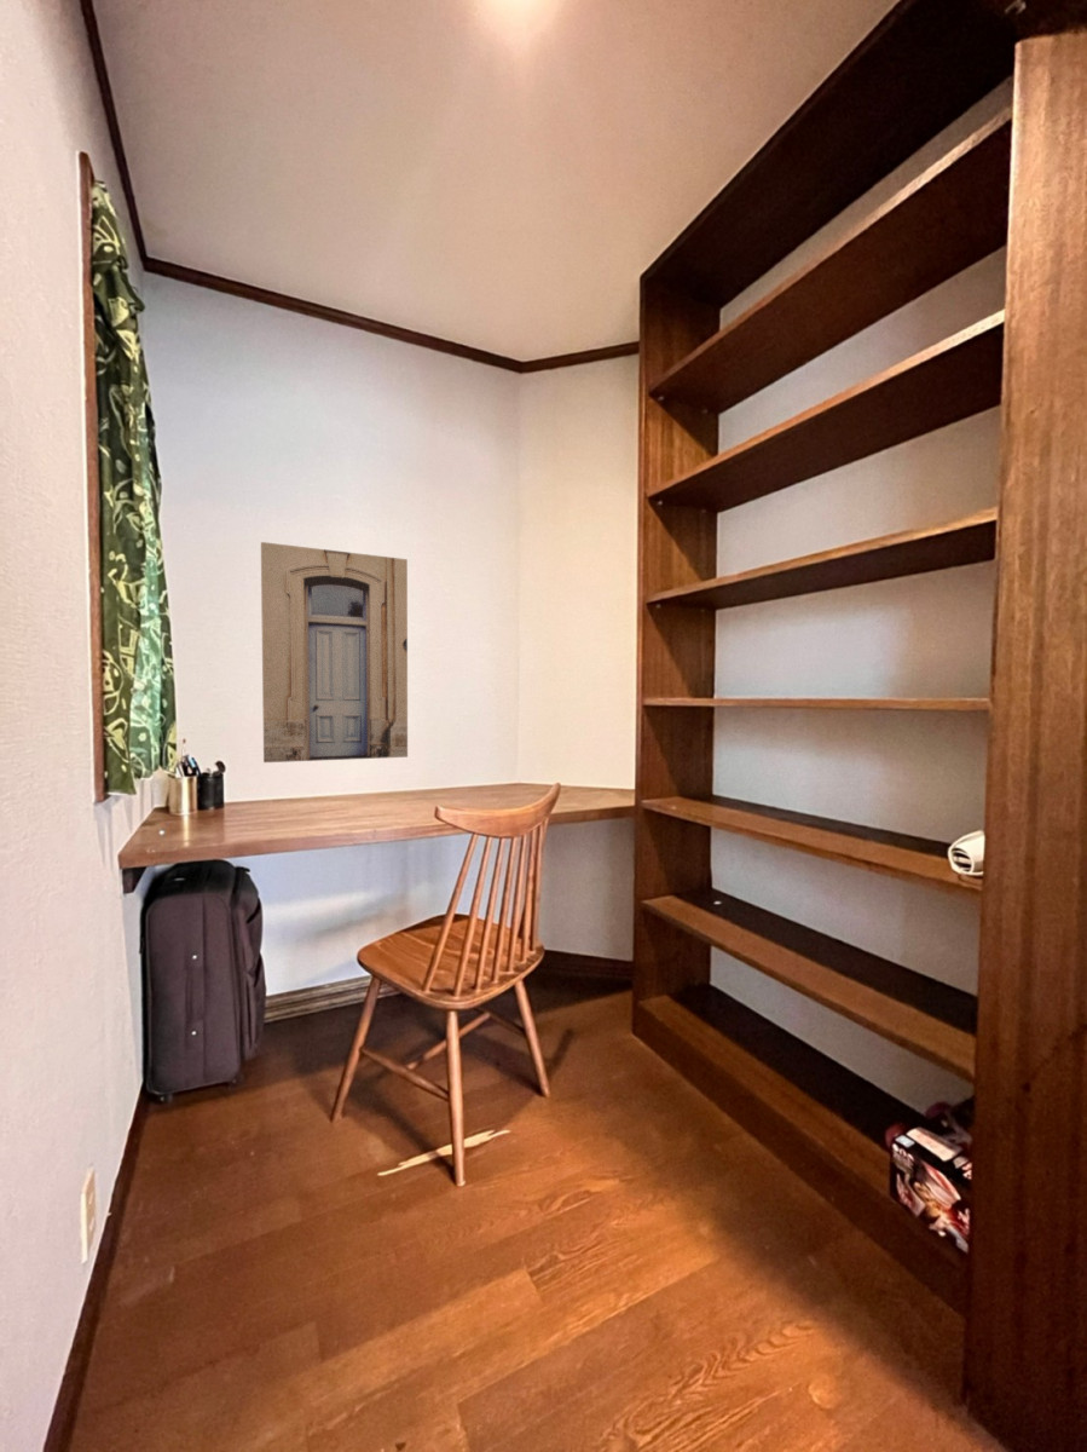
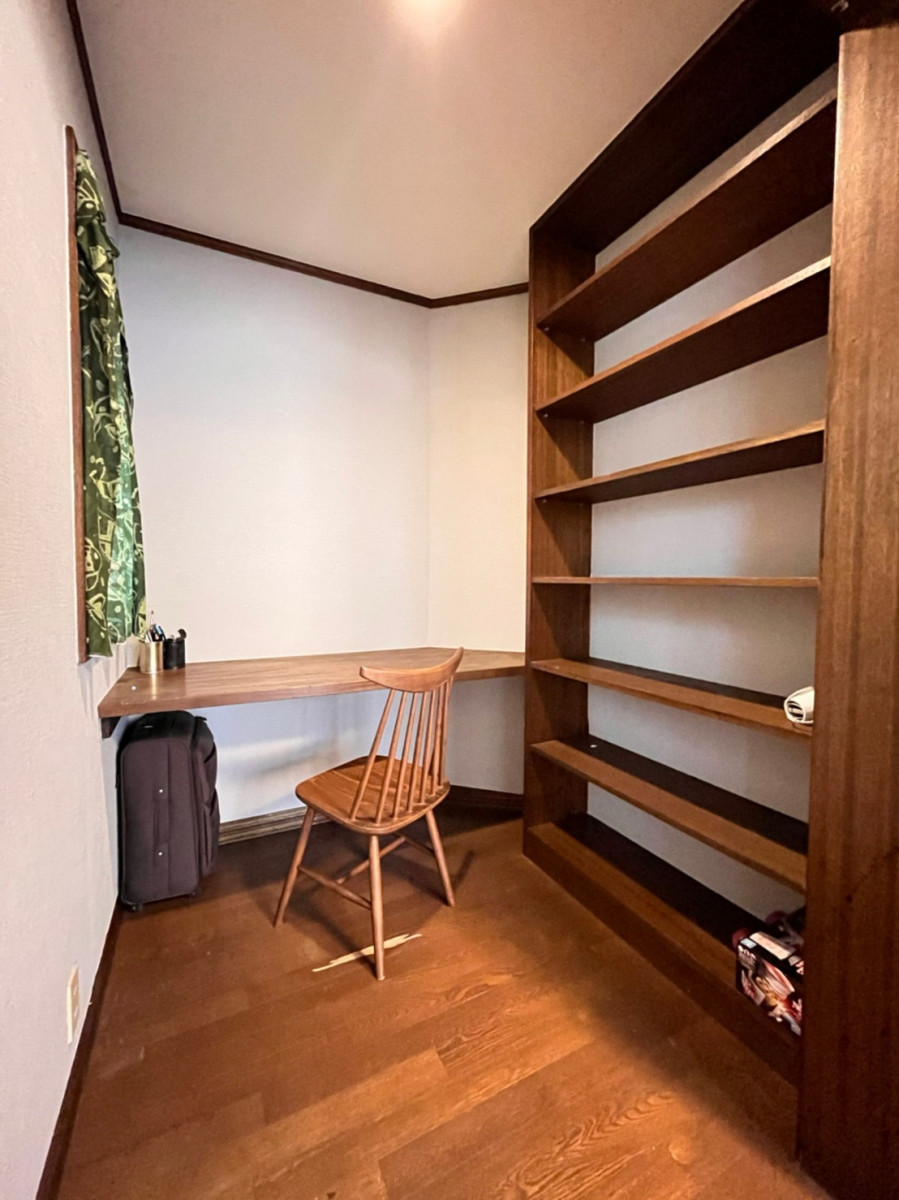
- wall art [260,541,409,764]
